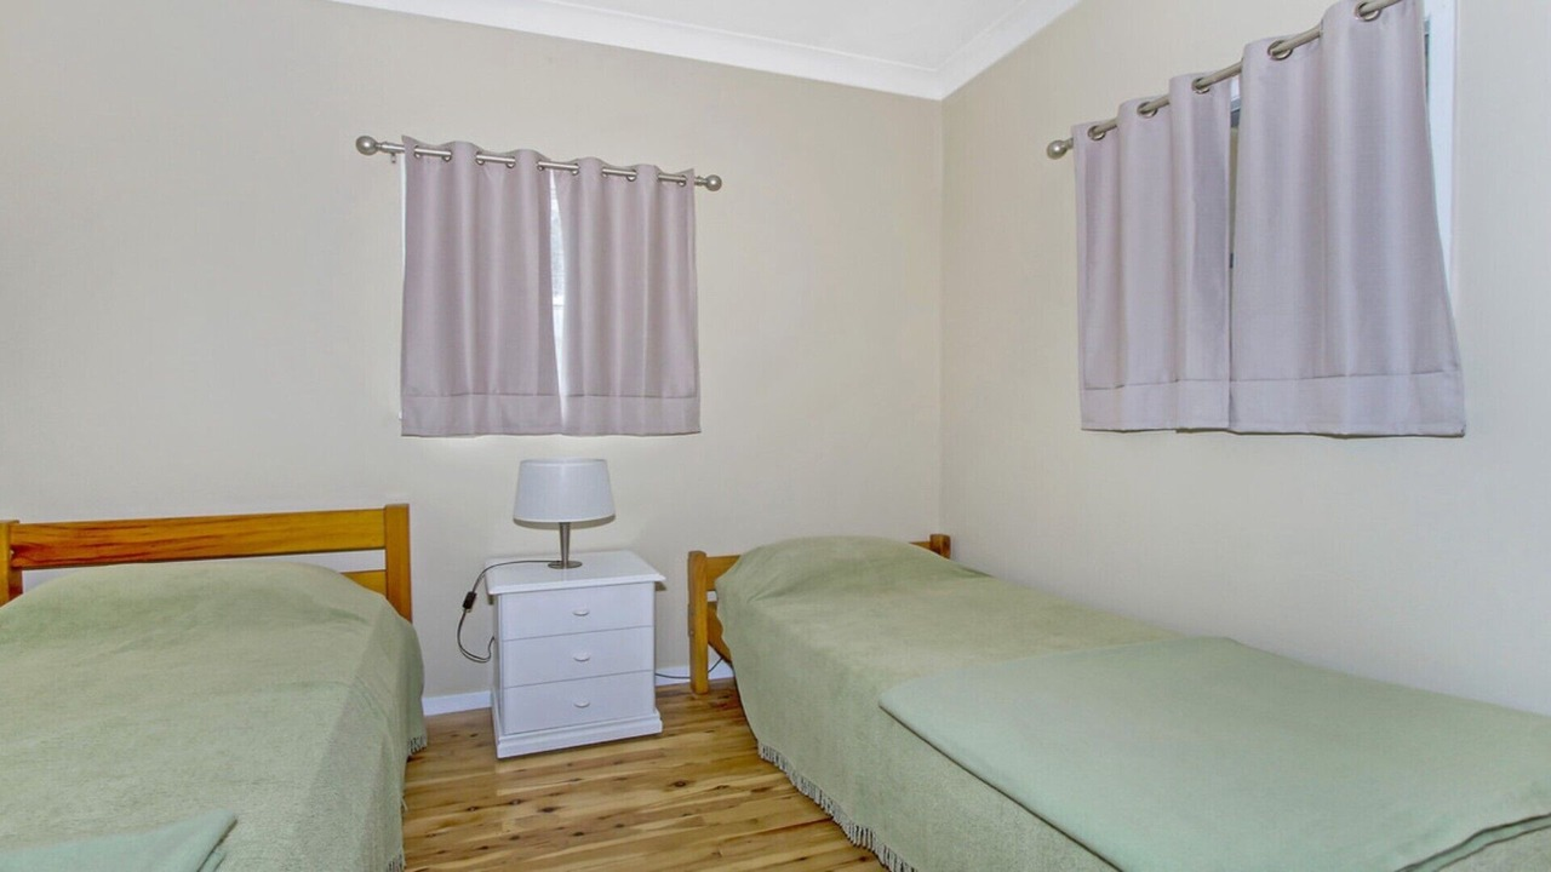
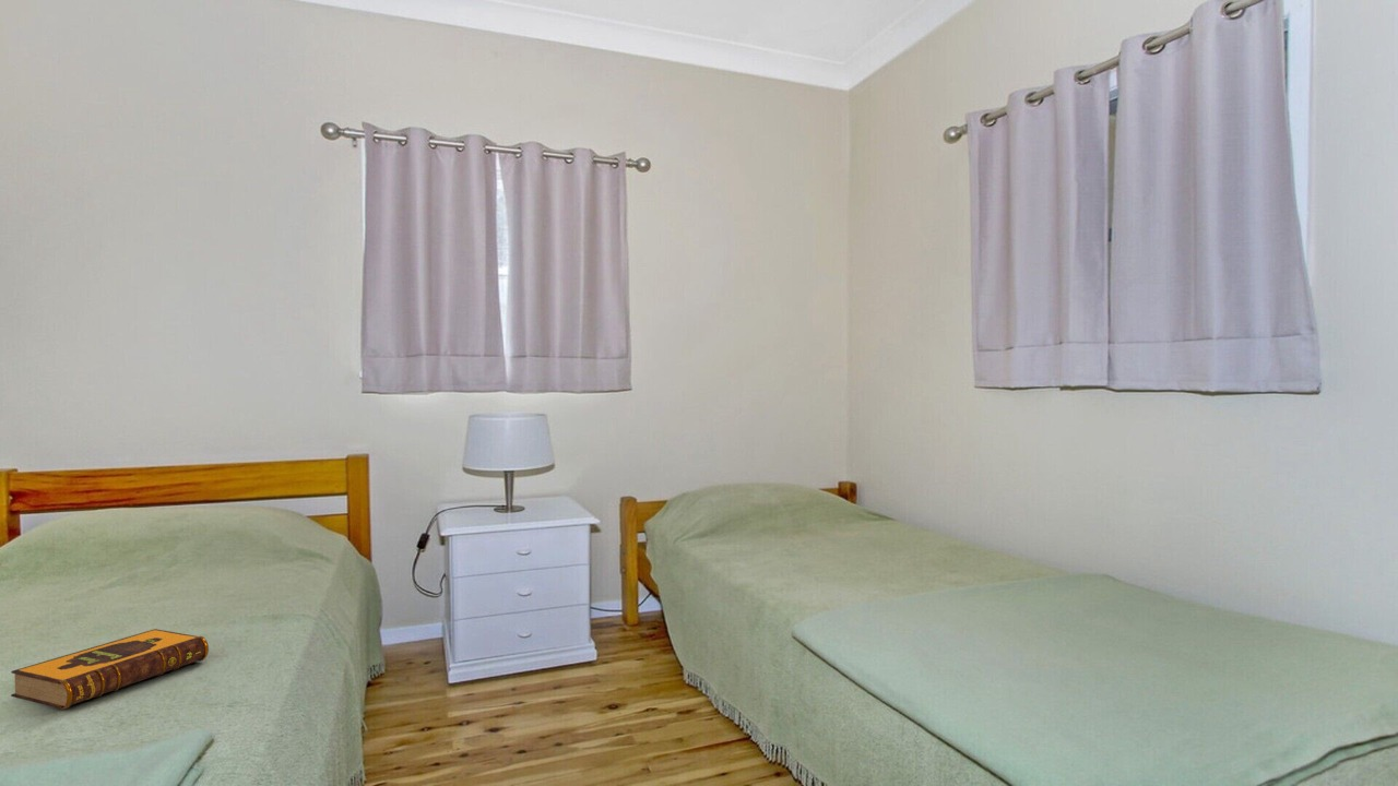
+ hardback book [10,628,210,711]
